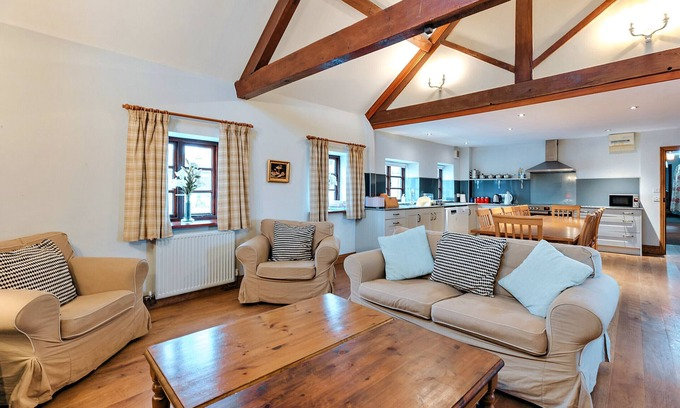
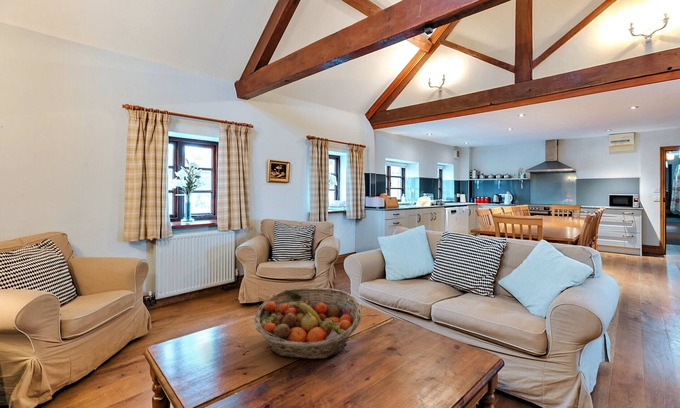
+ fruit basket [253,287,363,360]
